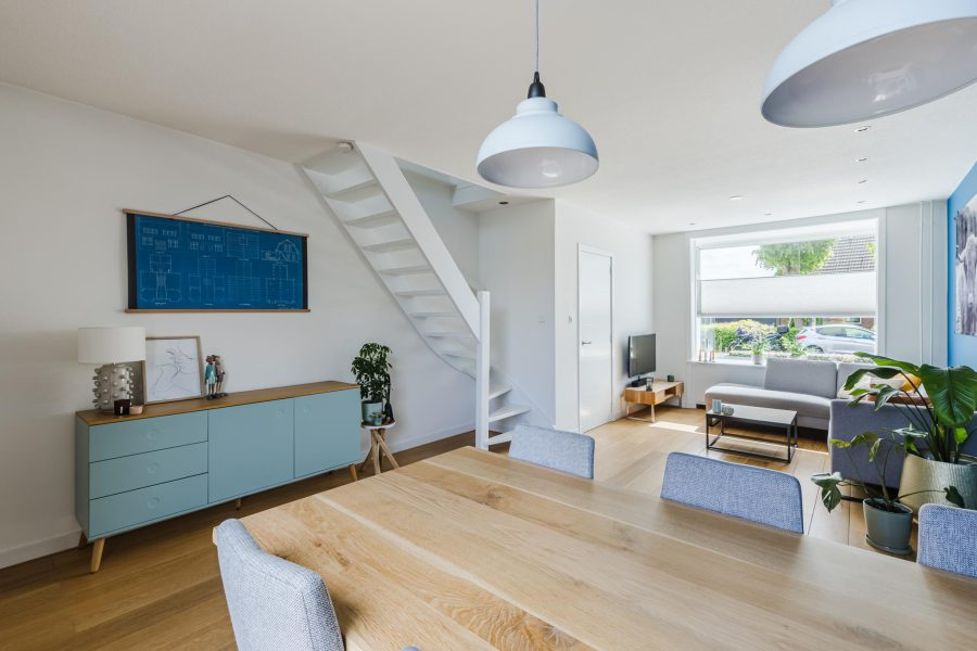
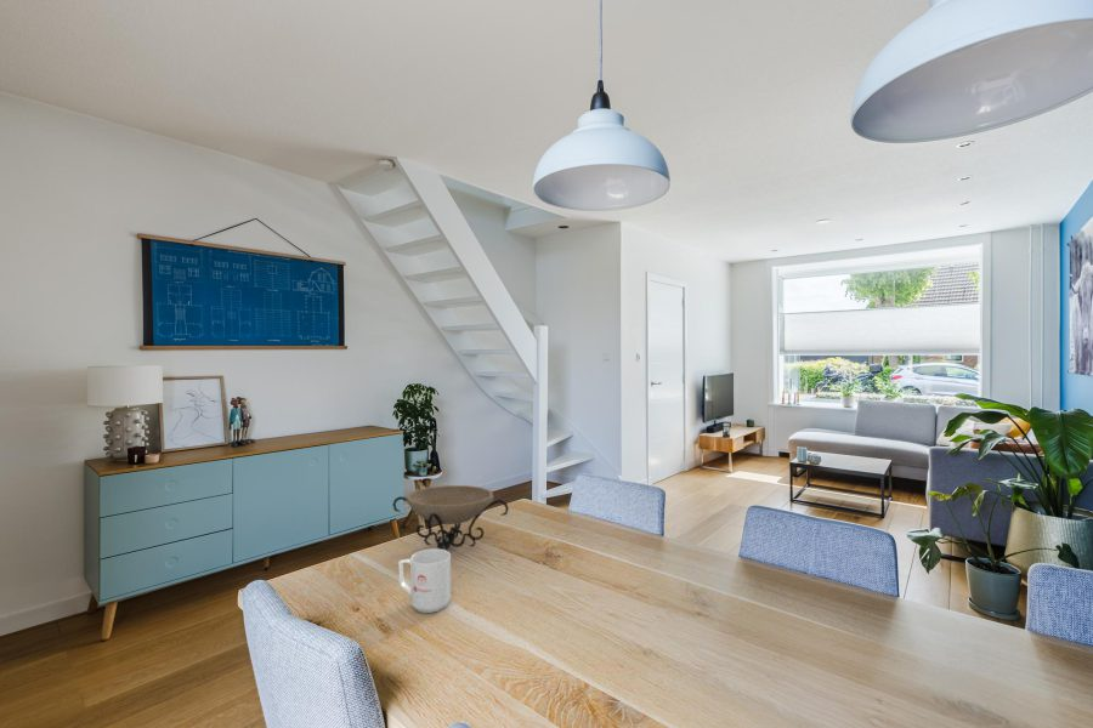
+ mug [397,547,452,614]
+ decorative bowl [391,484,510,551]
